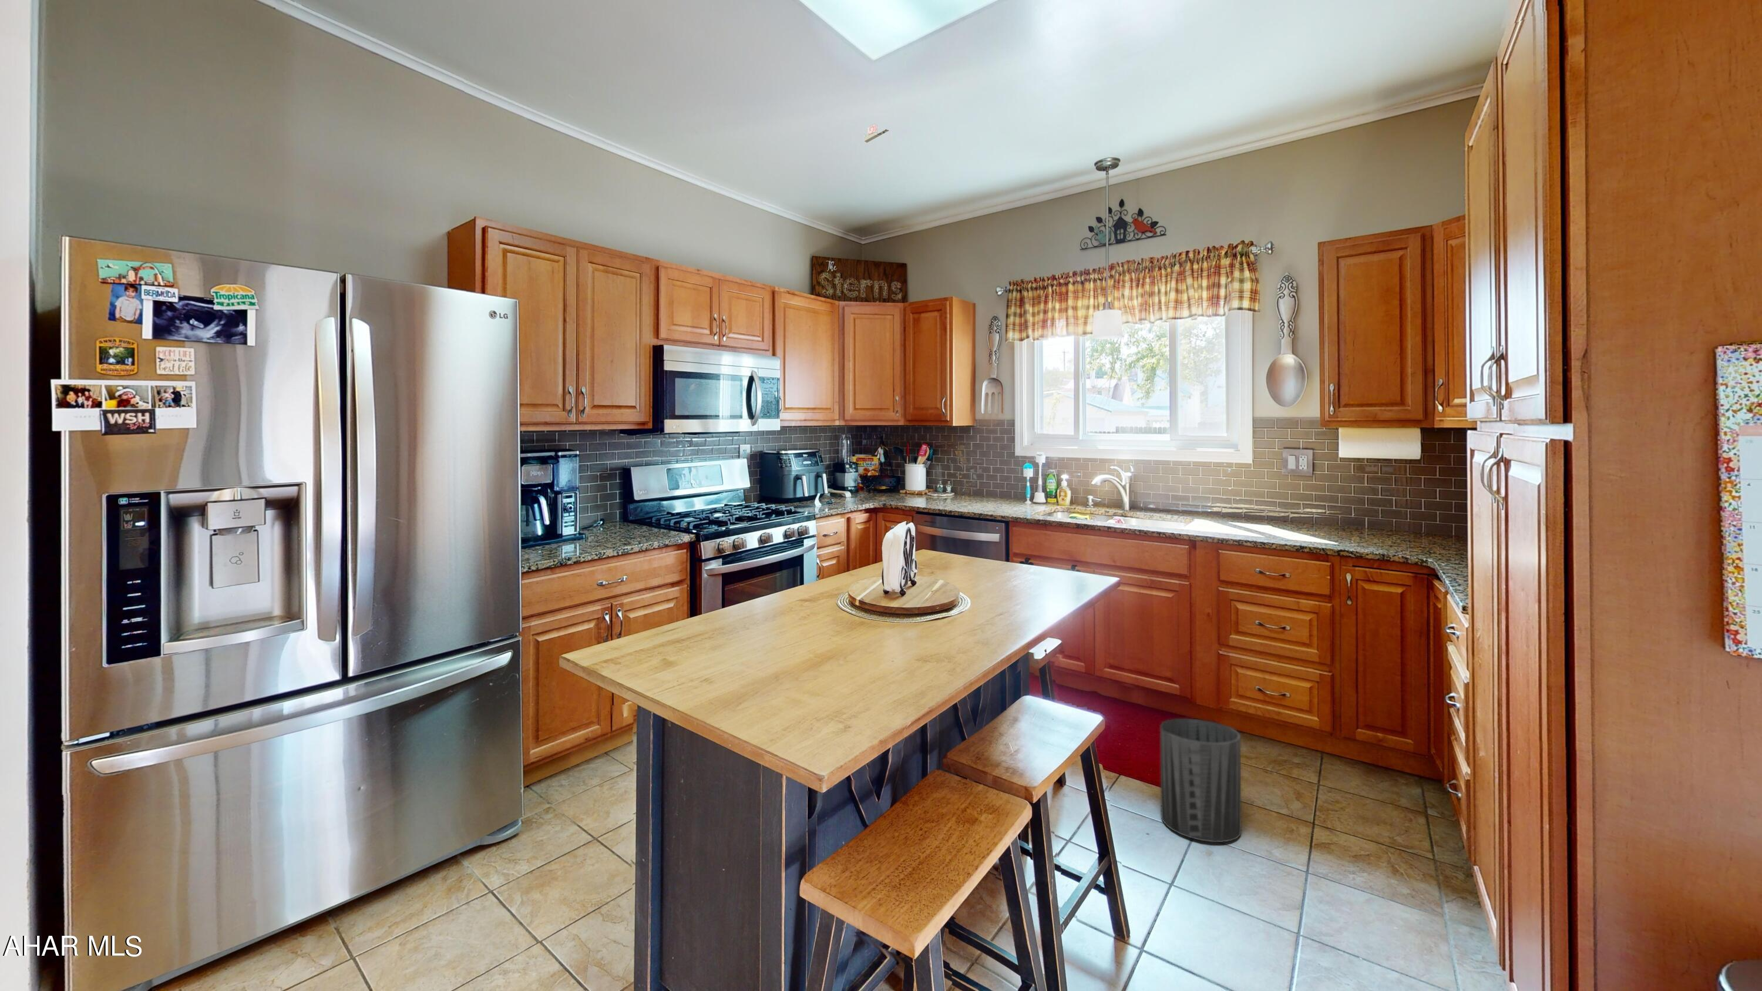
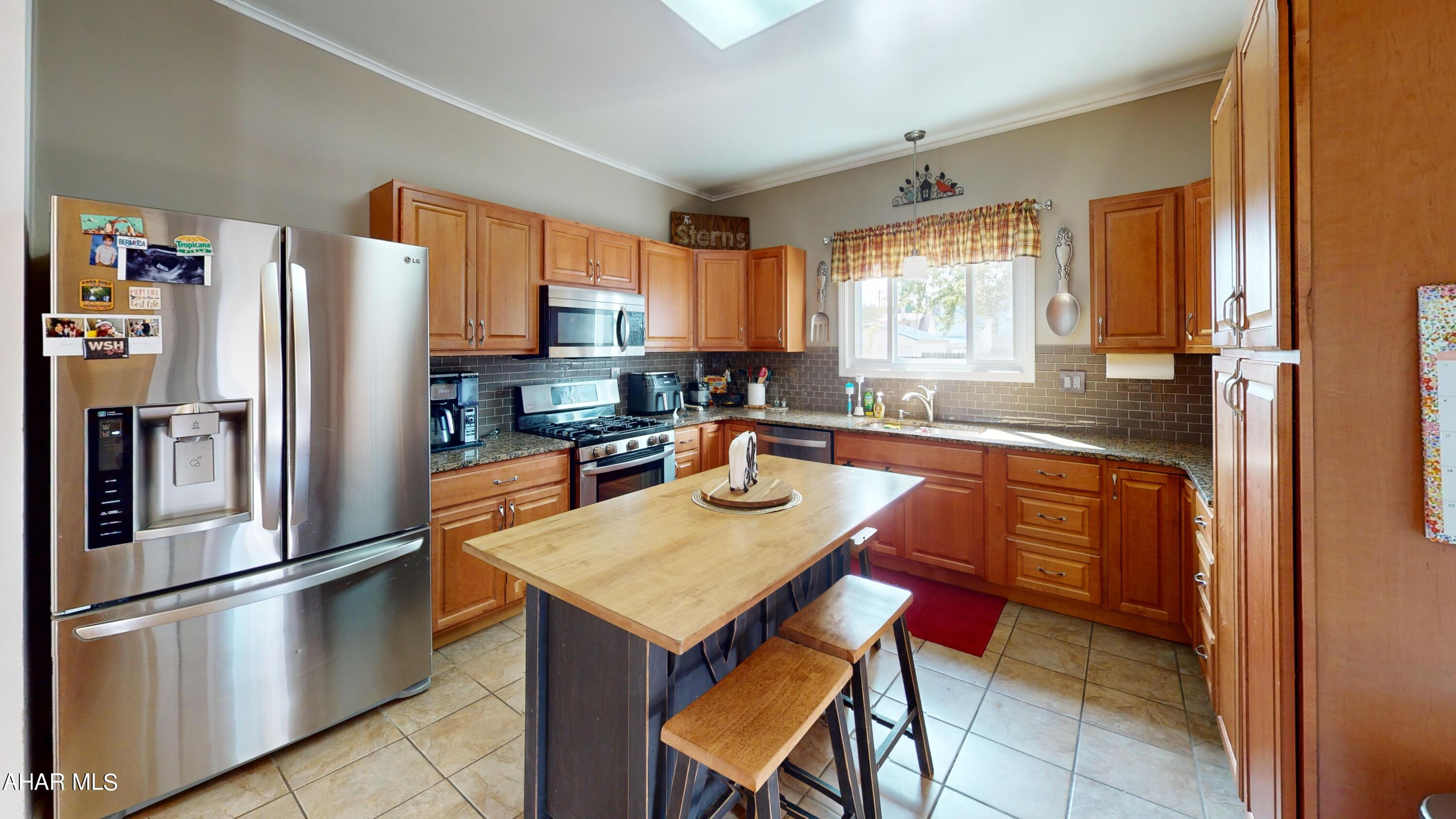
- trash can [1161,718,1242,843]
- tape dispenser [863,123,889,143]
